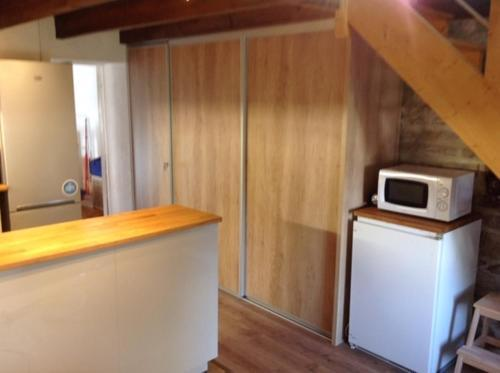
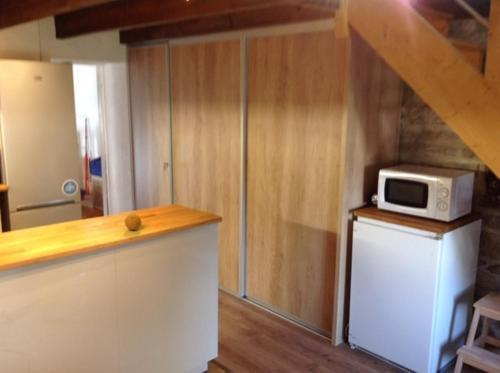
+ fruit [124,213,142,231]
